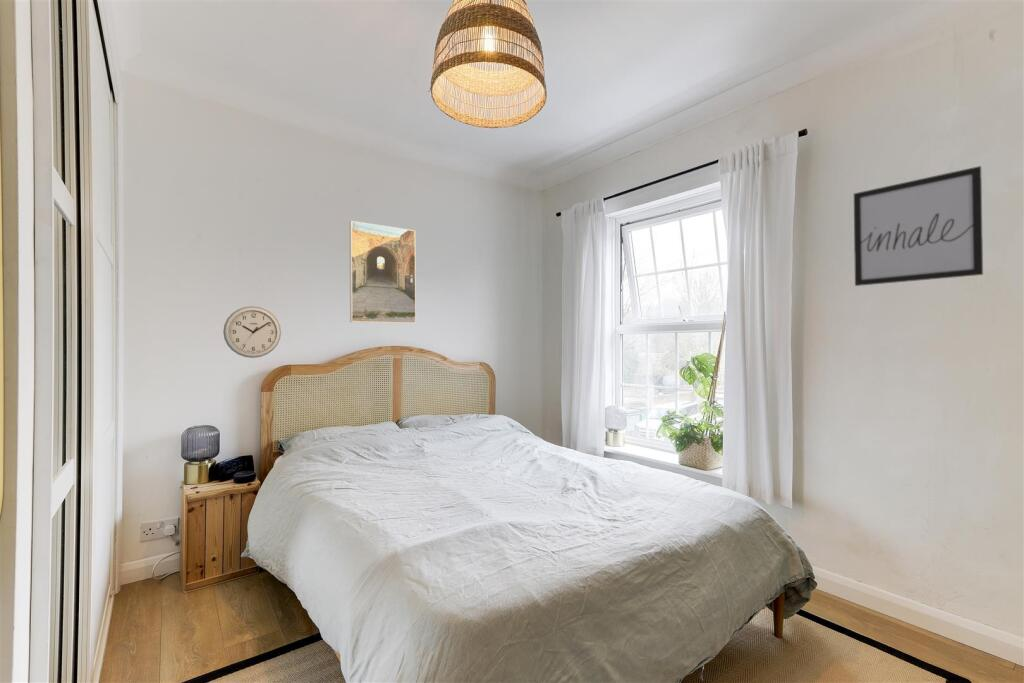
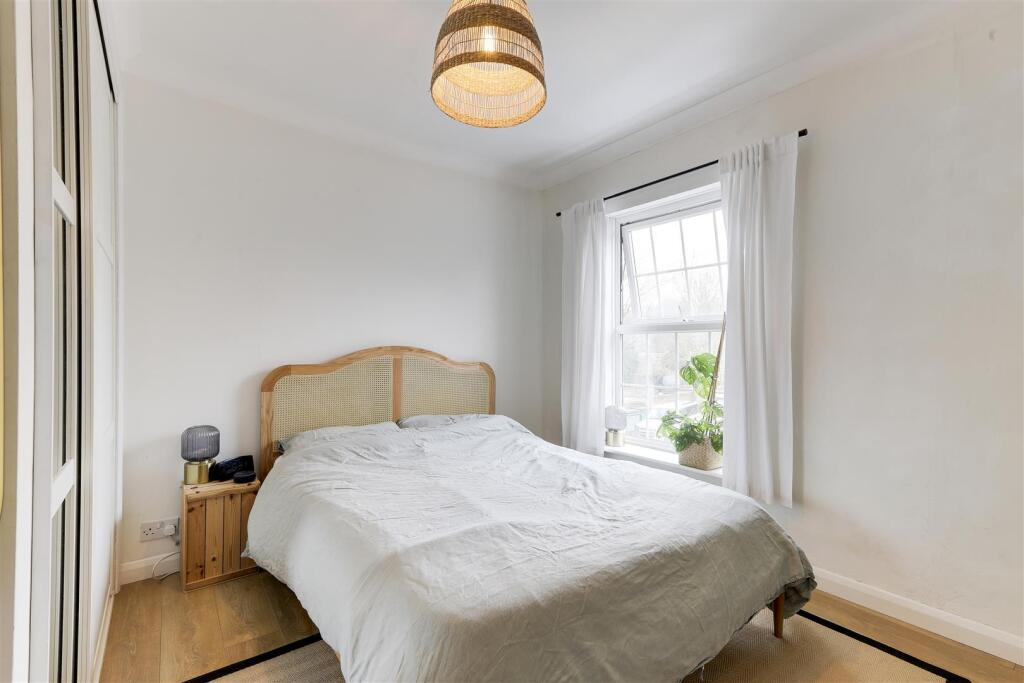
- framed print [349,220,417,324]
- wall art [853,165,984,287]
- wall clock [222,305,282,359]
